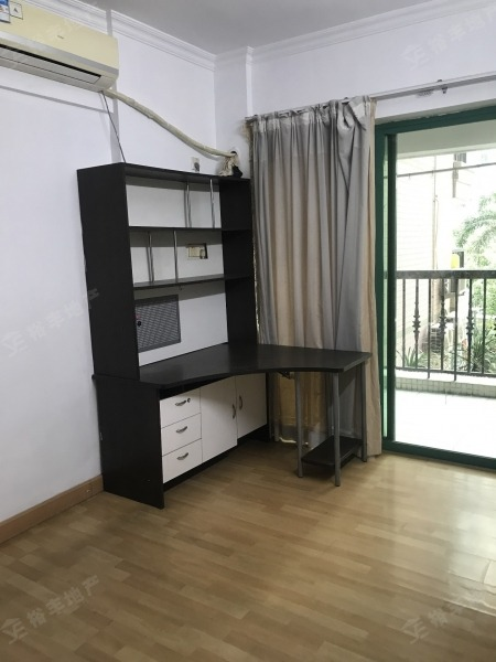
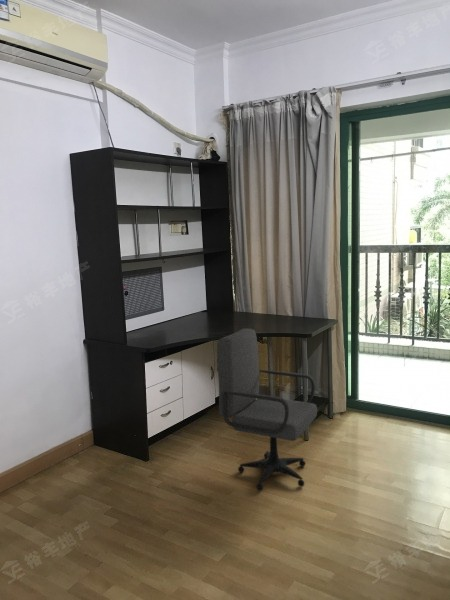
+ office chair [216,327,318,492]
